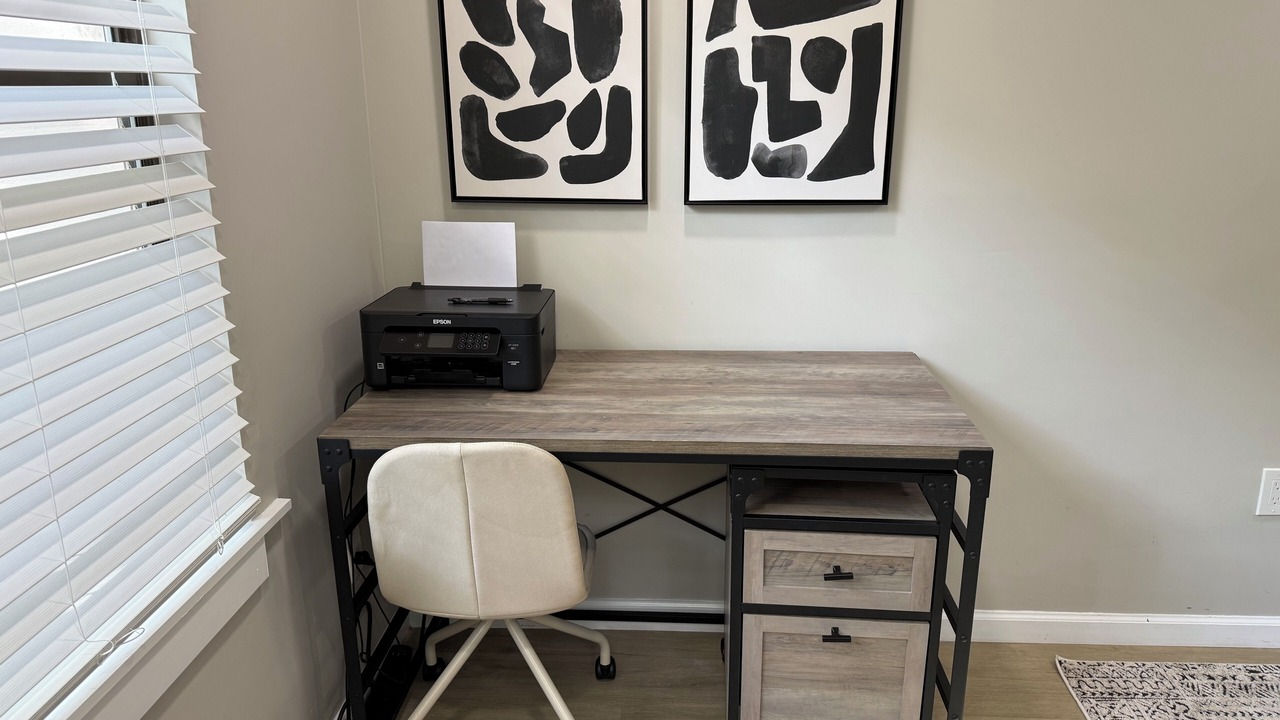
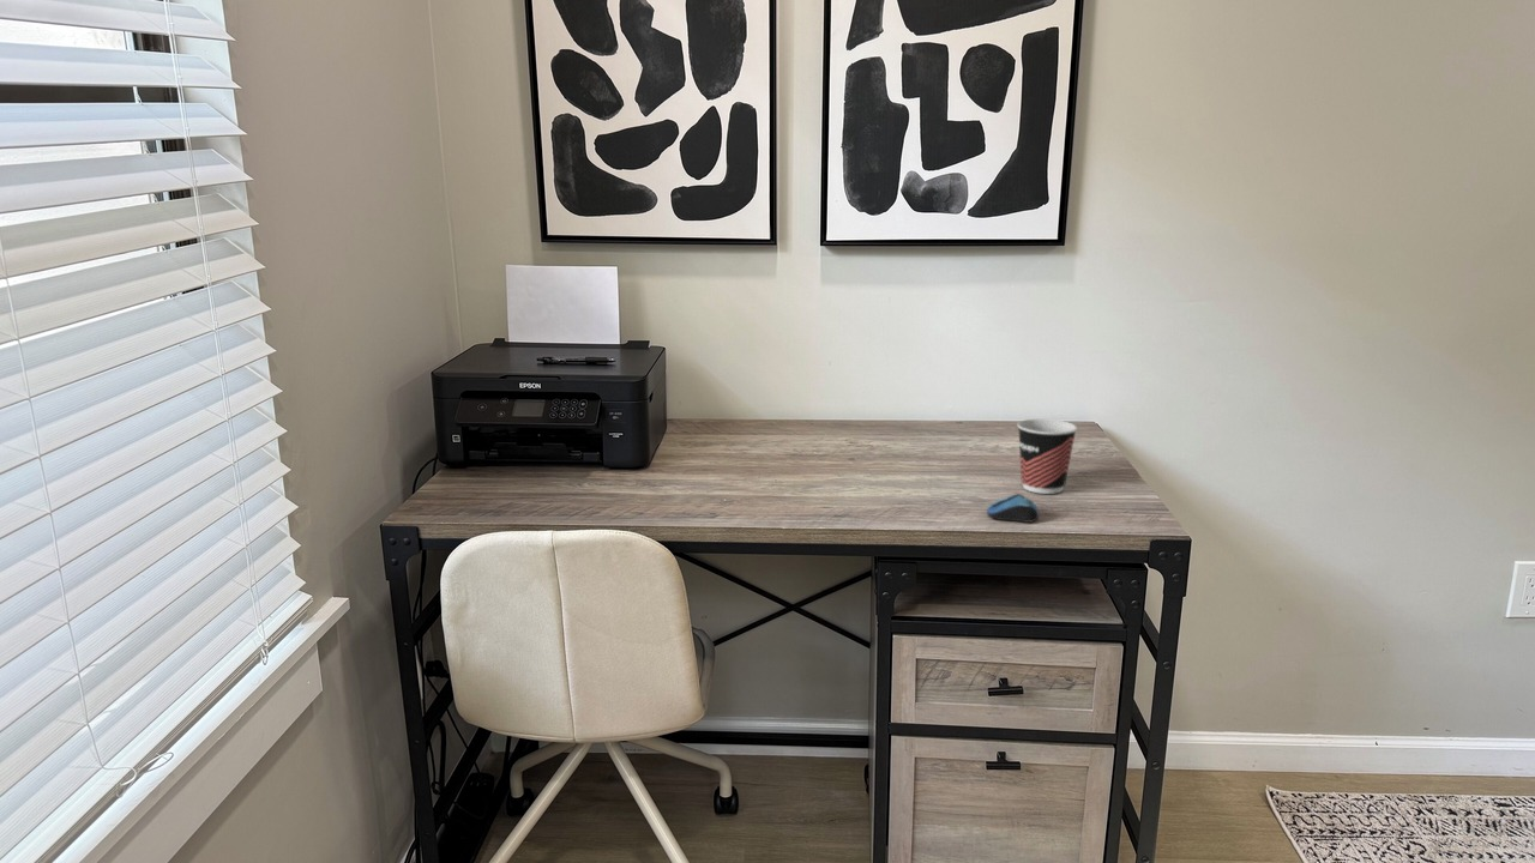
+ computer mouse [986,493,1040,524]
+ cup [1016,418,1078,495]
